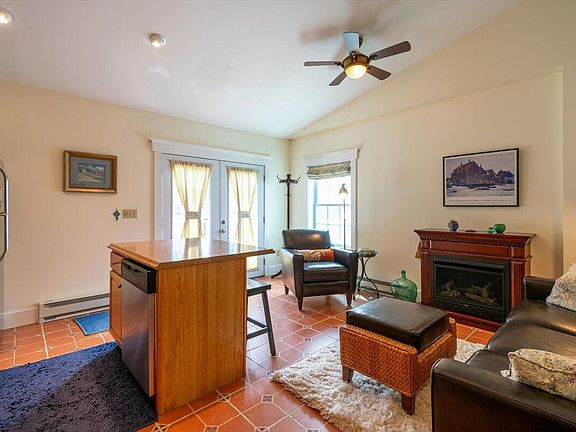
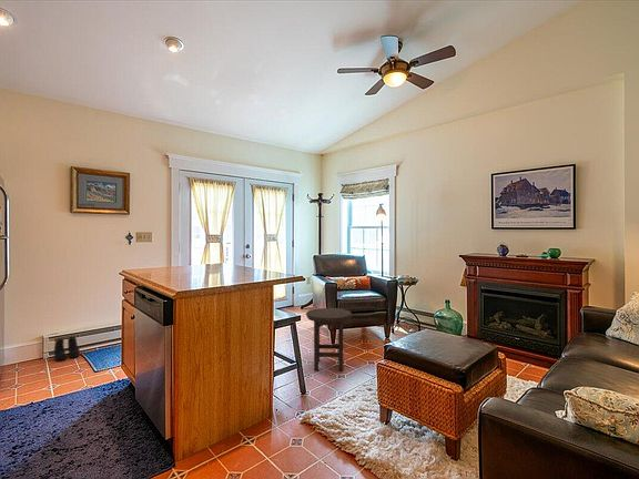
+ boots [53,335,81,361]
+ stool [305,307,353,371]
